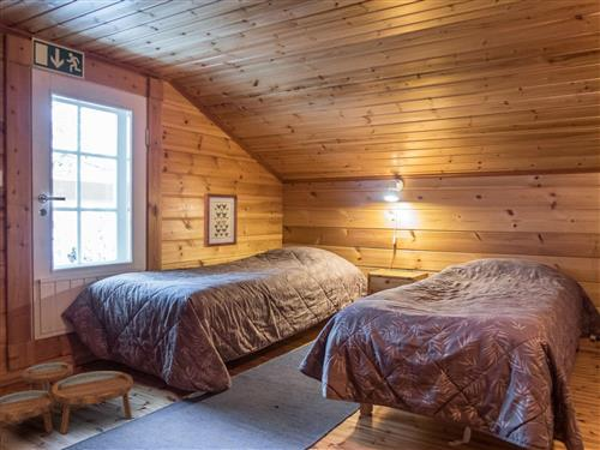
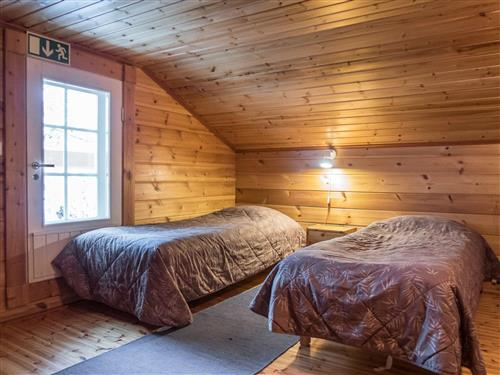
- nesting tables [0,361,134,443]
- wall art [203,192,239,248]
